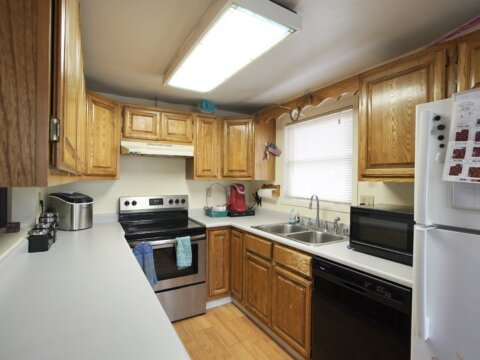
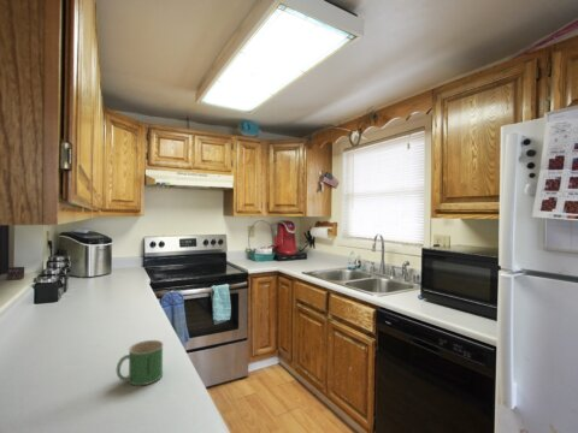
+ mug [116,339,165,386]
